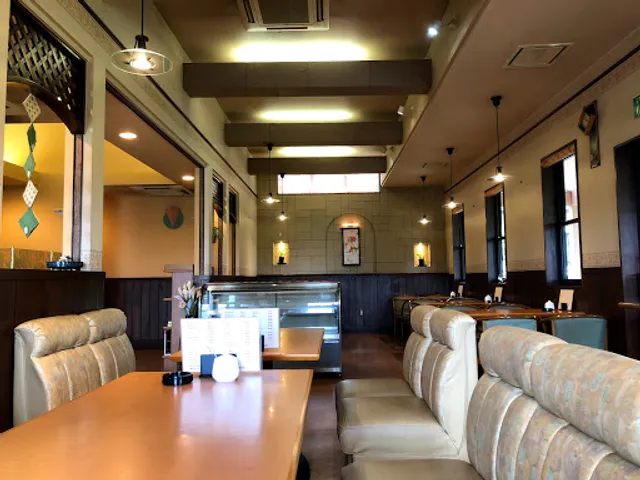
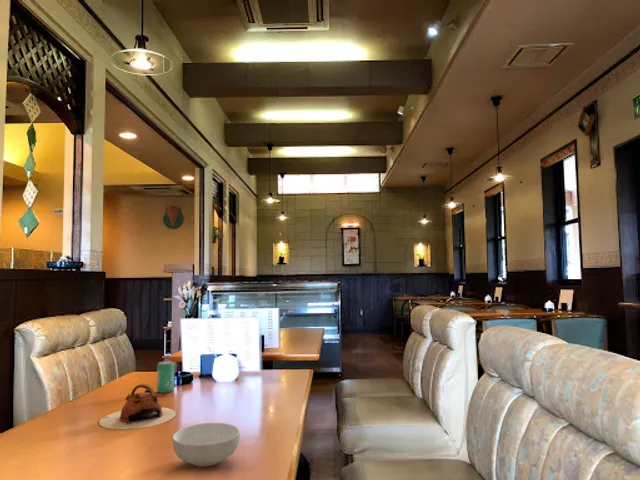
+ beverage can [156,360,175,394]
+ teapot [98,383,177,430]
+ cereal bowl [172,422,241,467]
